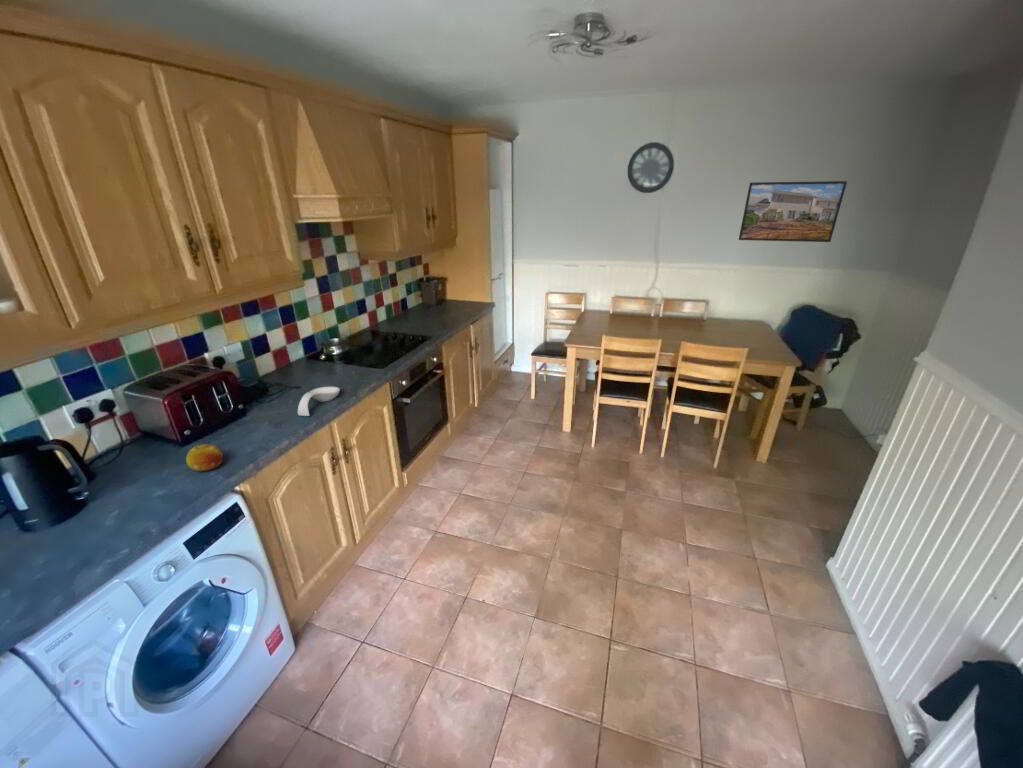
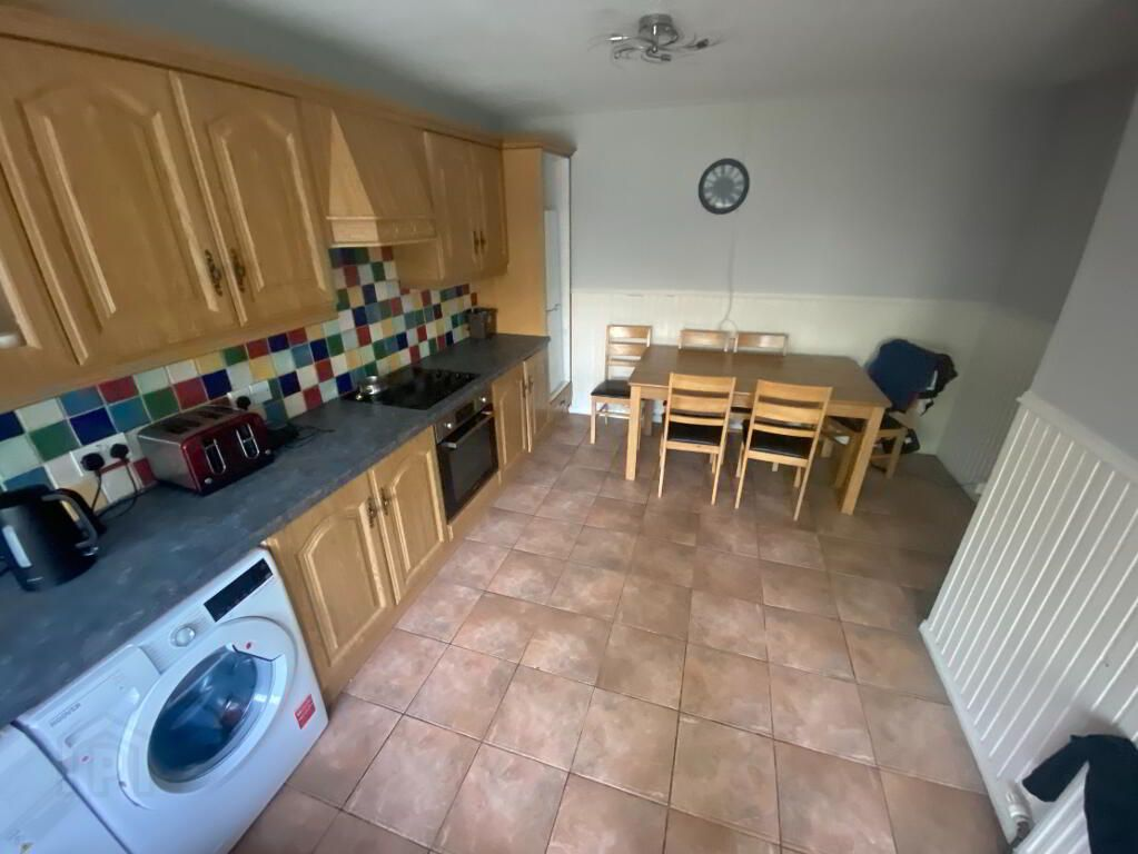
- fruit [185,443,224,472]
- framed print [738,180,848,243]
- spoon rest [297,386,341,417]
